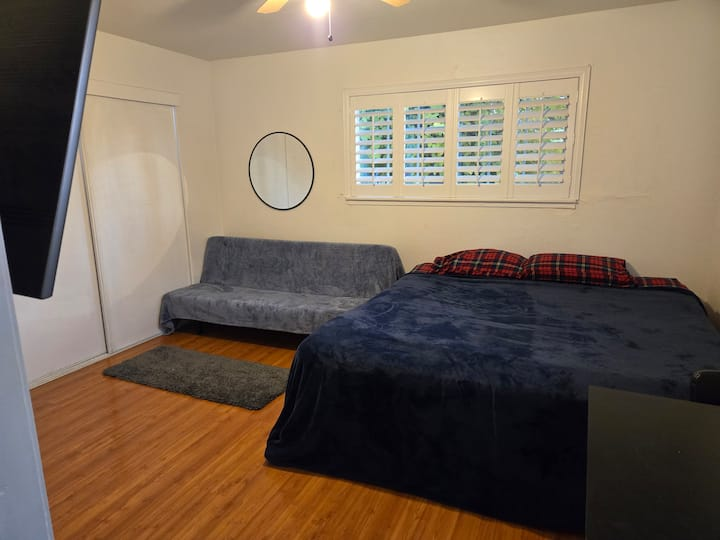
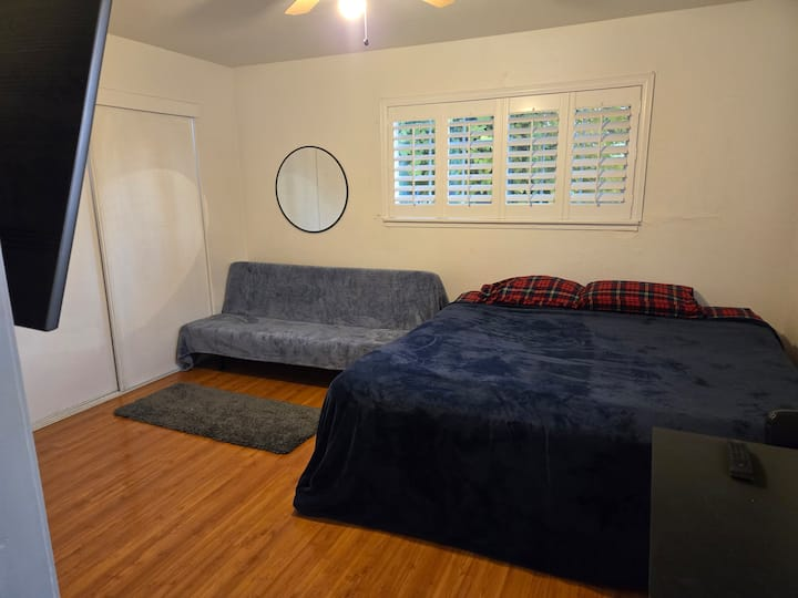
+ remote control [725,439,755,482]
